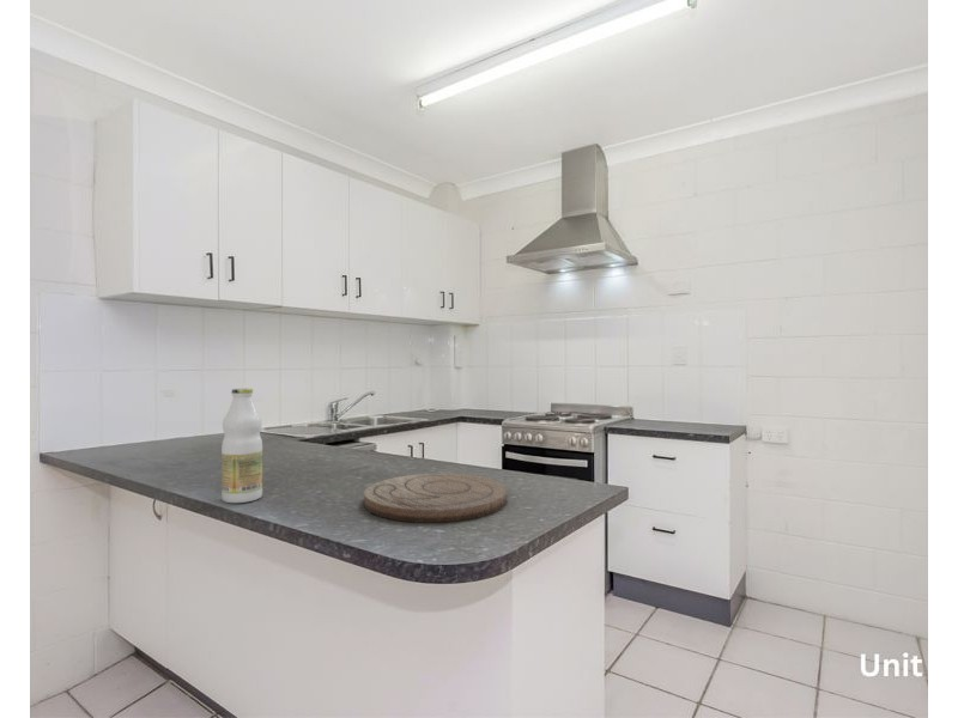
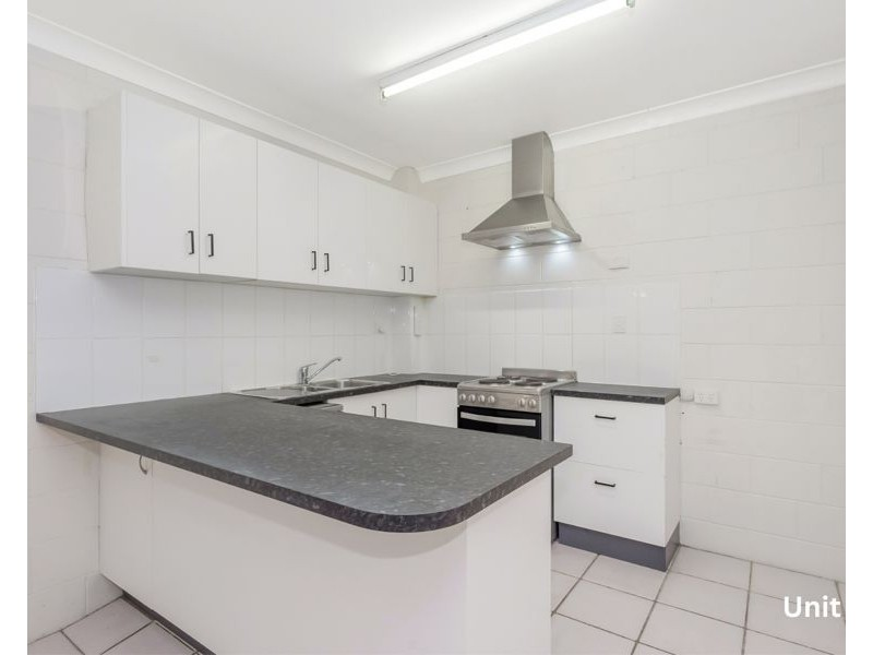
- cutting board [363,473,508,524]
- bottle [220,388,263,504]
